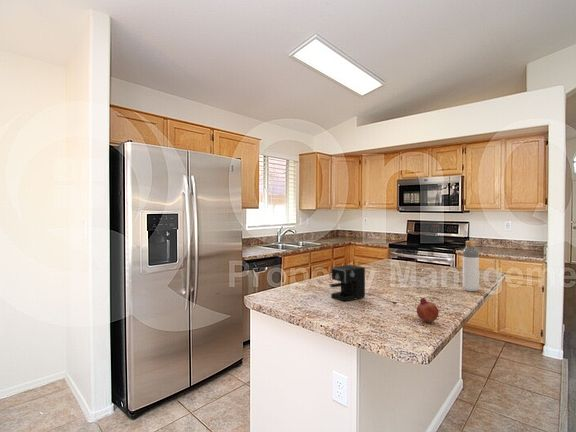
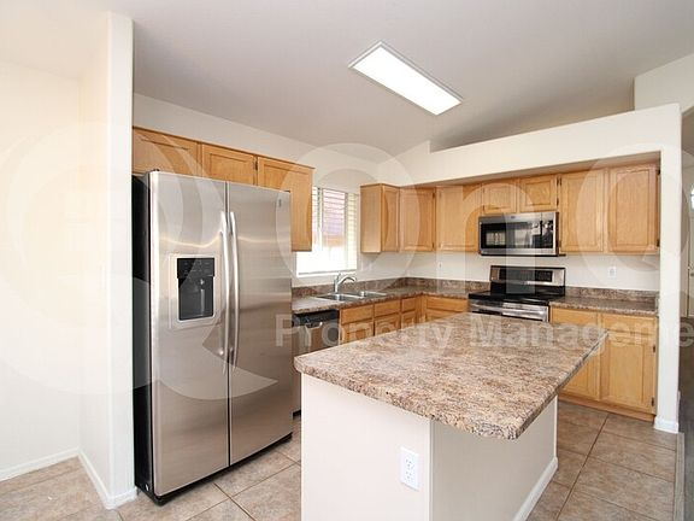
- fruit [416,297,440,323]
- bottle [462,240,480,292]
- coffee maker [329,264,398,305]
